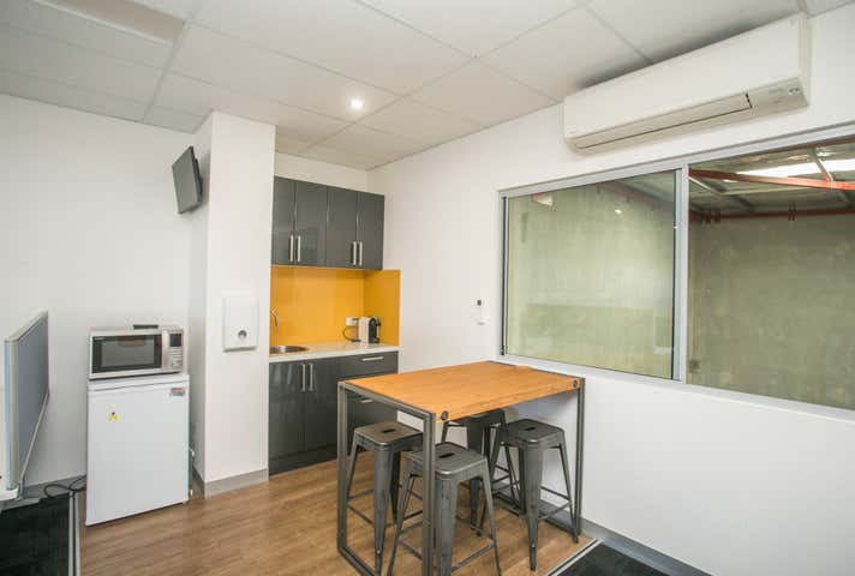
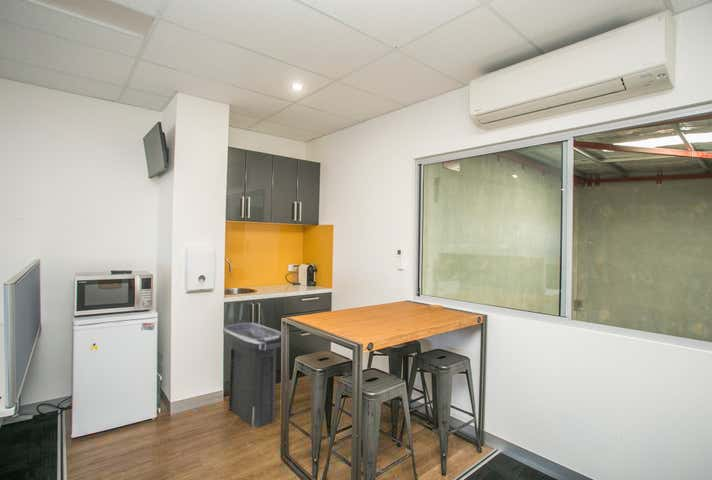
+ trash can [223,322,282,429]
